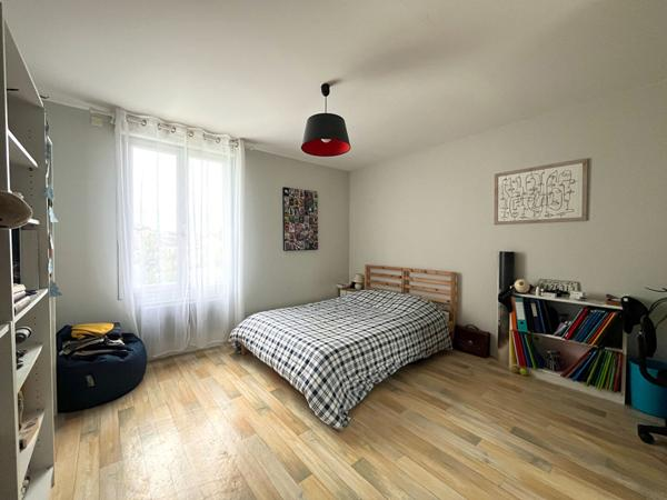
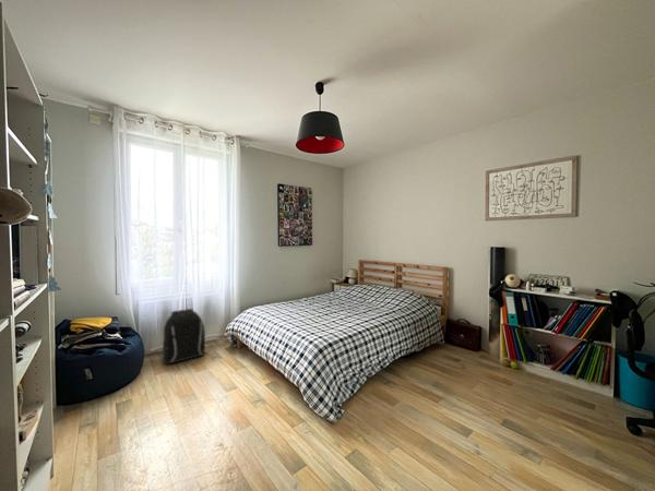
+ backpack [162,308,206,366]
